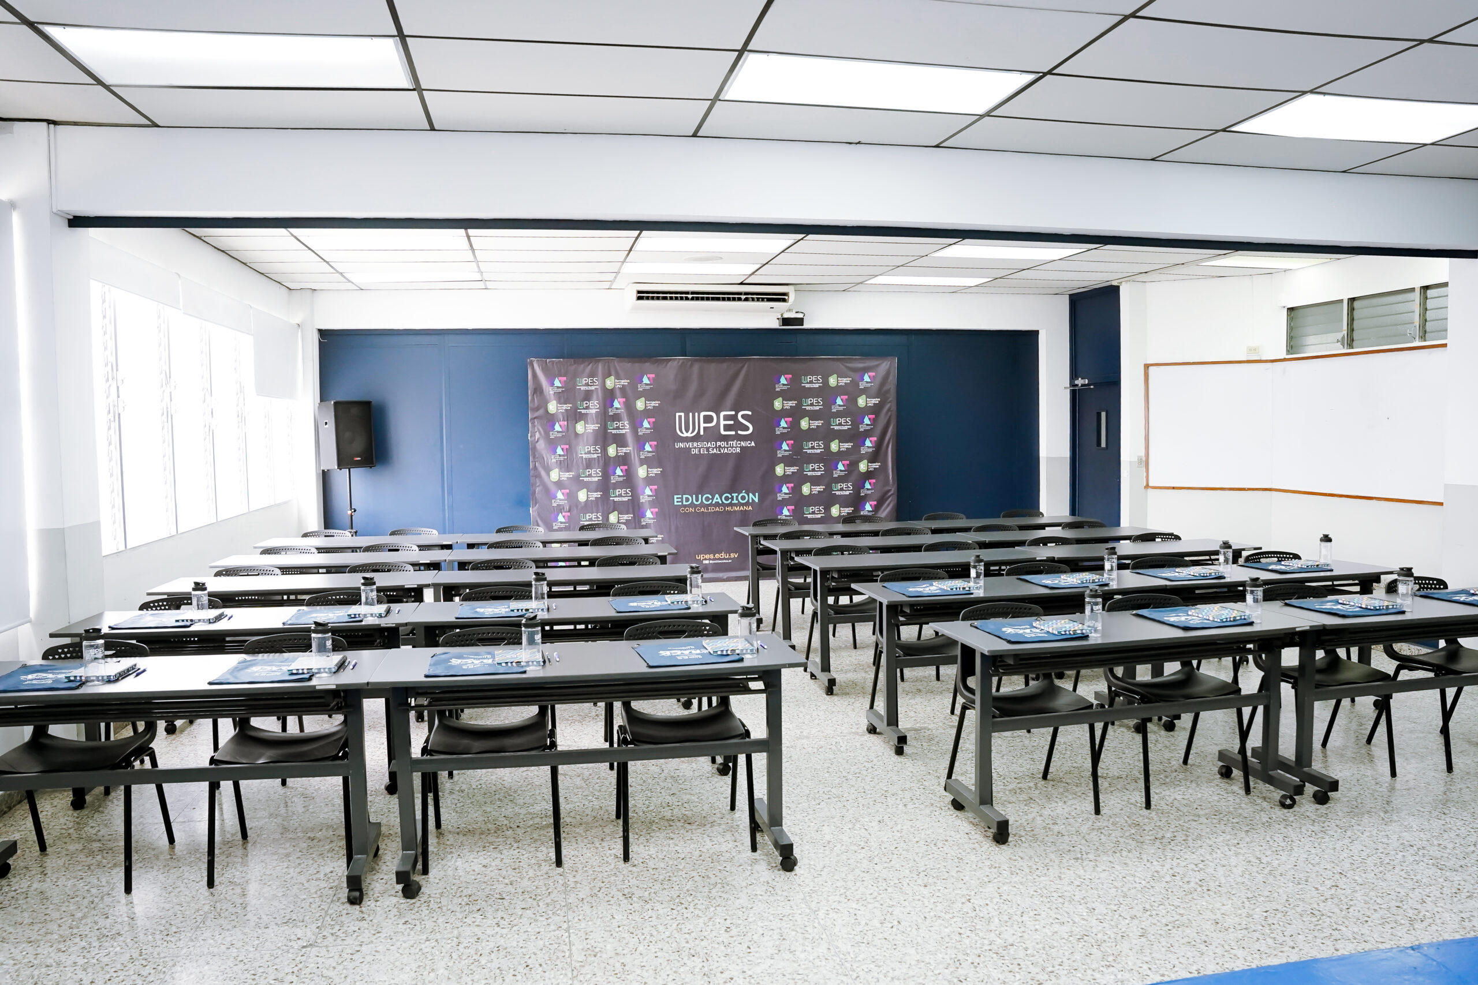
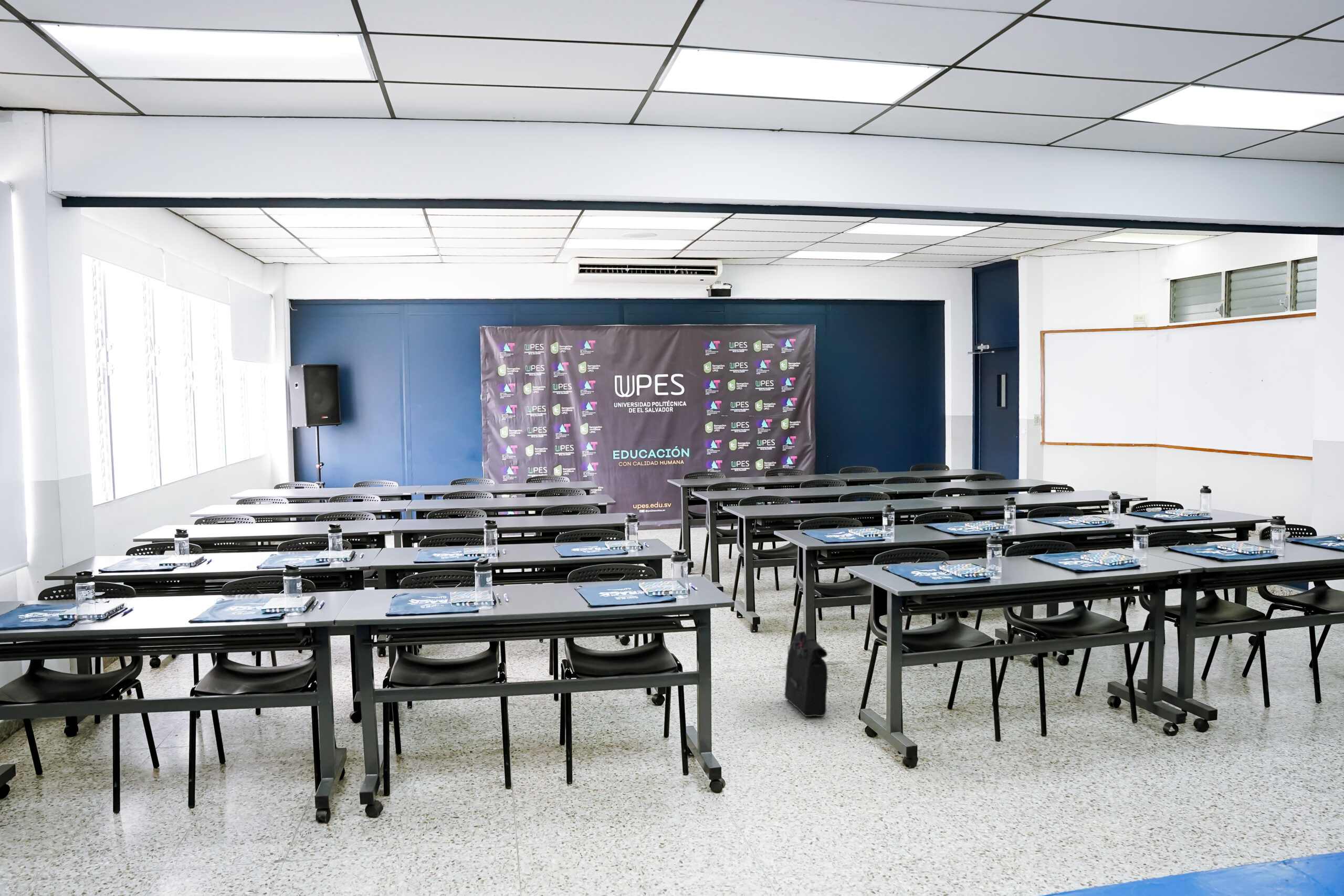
+ backpack [784,631,828,718]
